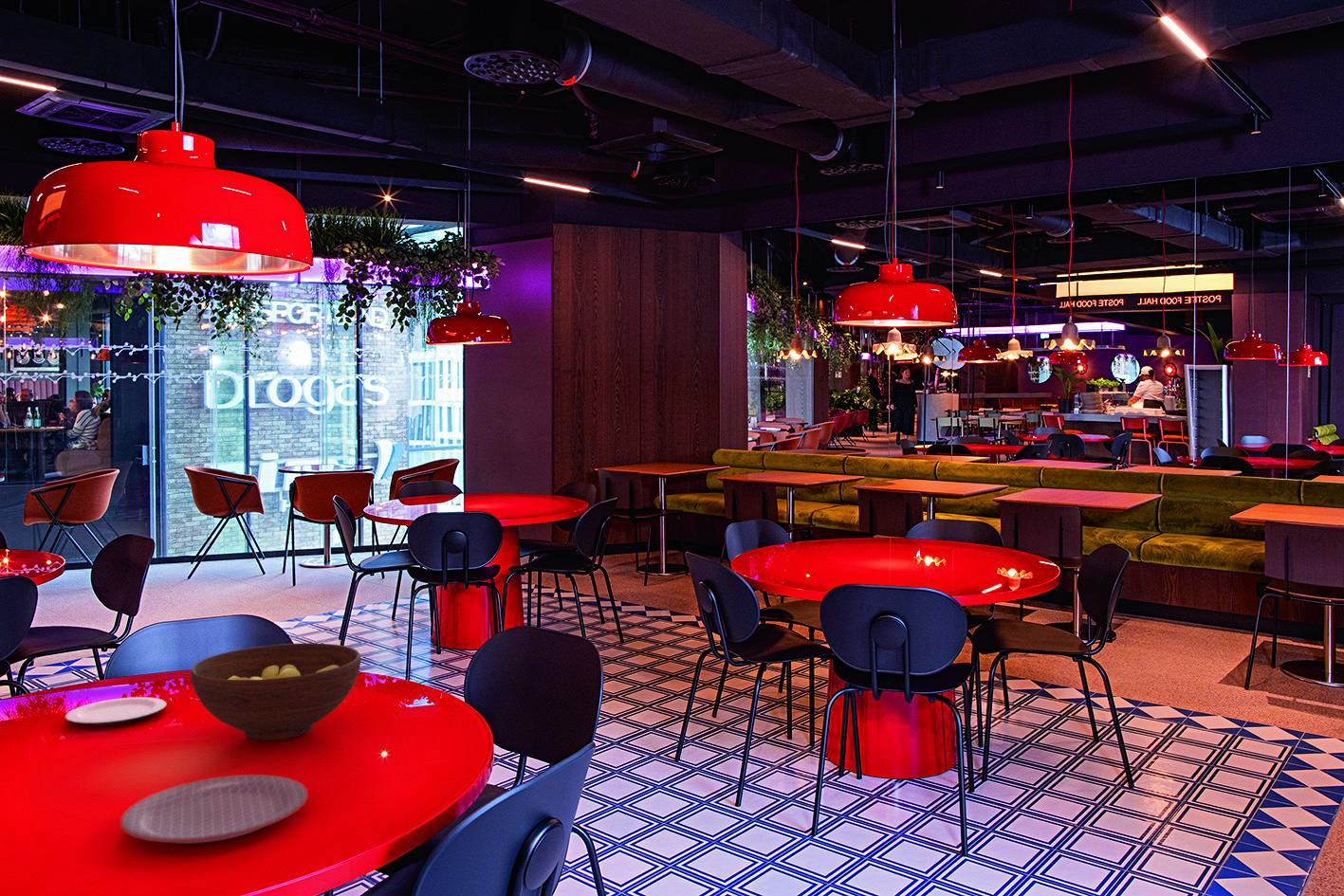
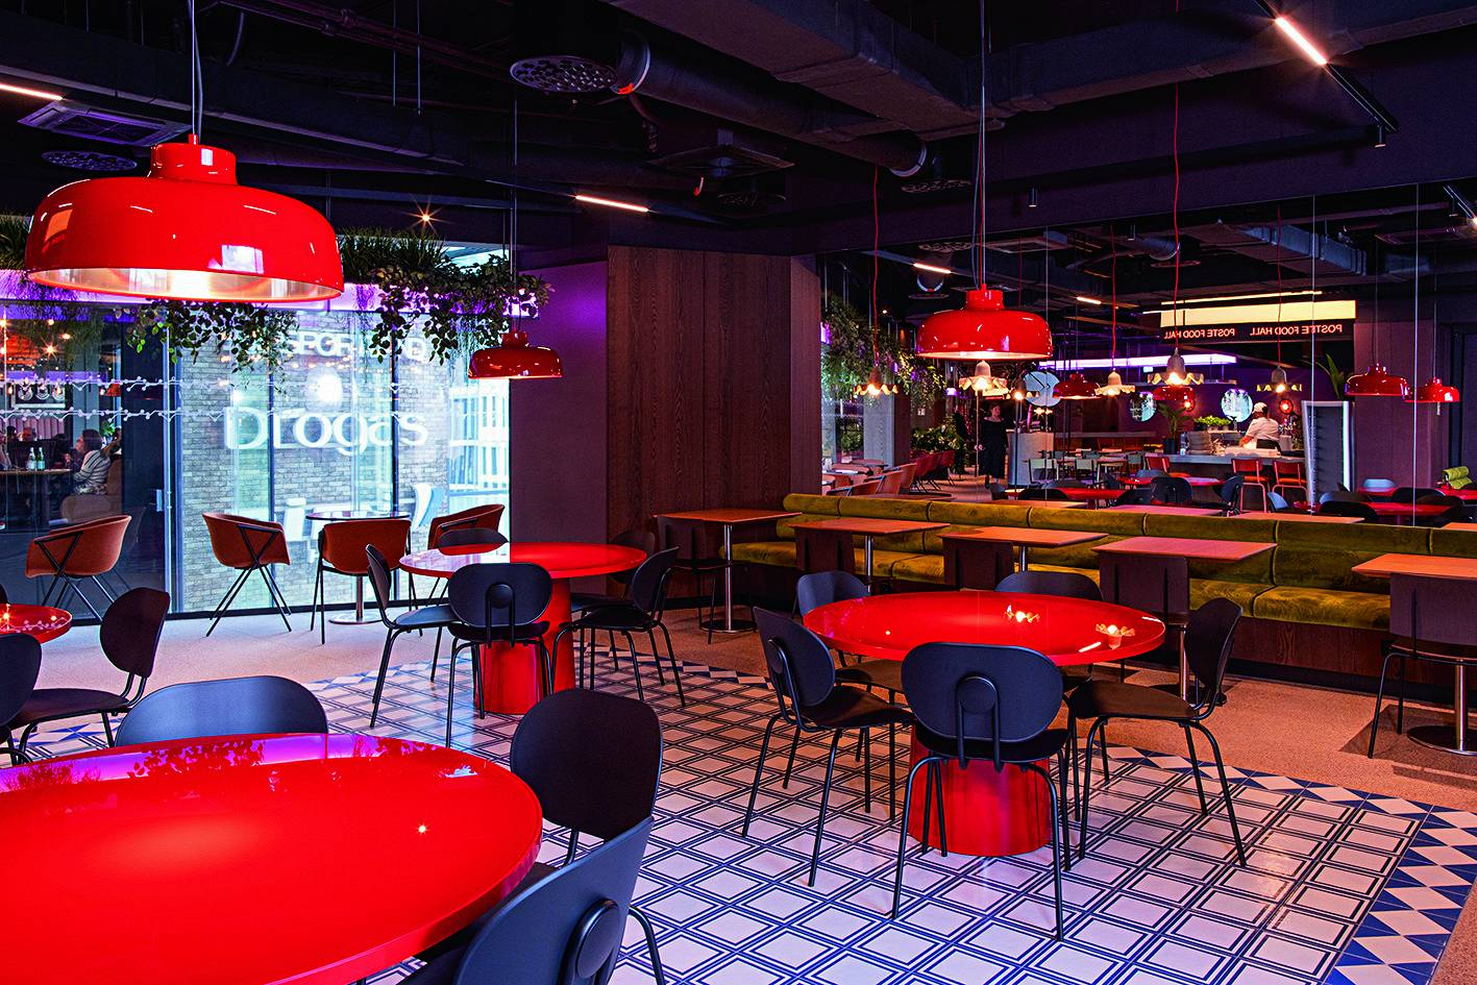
- fruit bowl [190,642,361,741]
- plate [120,774,308,844]
- plate [64,696,167,726]
